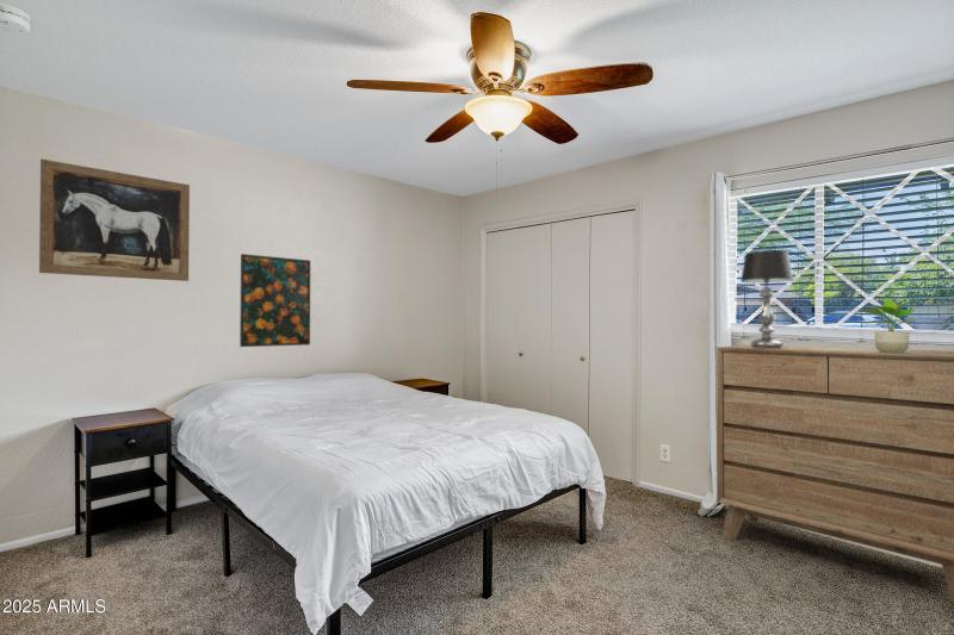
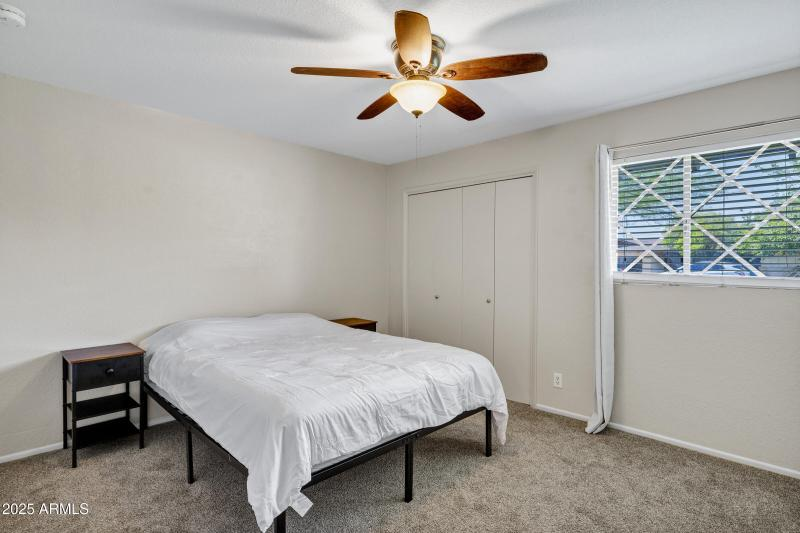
- potted plant [860,295,918,353]
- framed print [238,253,311,348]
- wall art [38,157,191,282]
- dresser [715,343,954,605]
- table lamp [739,249,795,349]
